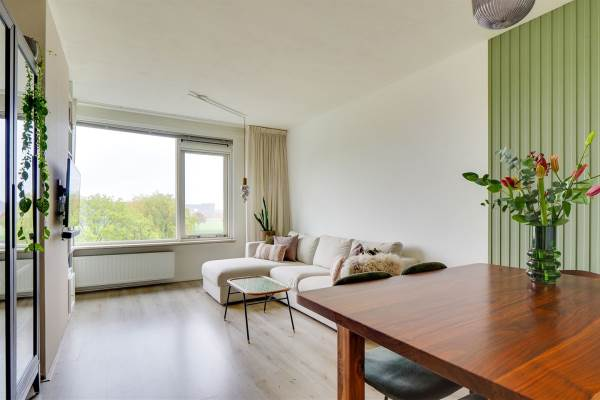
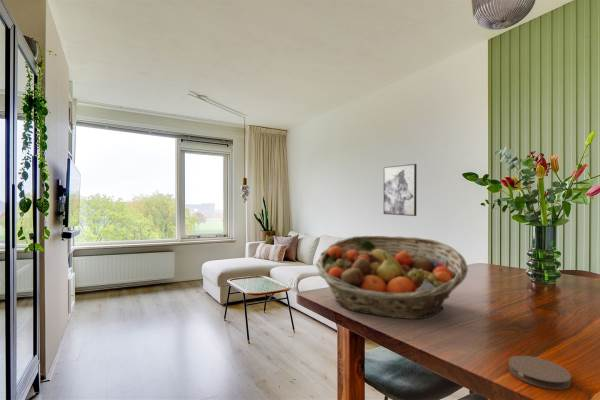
+ wall art [383,163,418,217]
+ fruit basket [315,235,469,320]
+ coaster [508,355,572,390]
